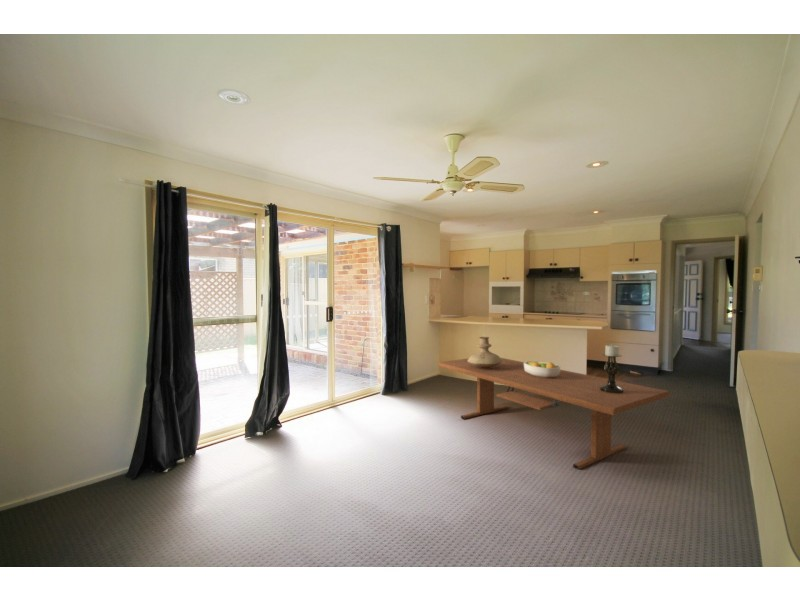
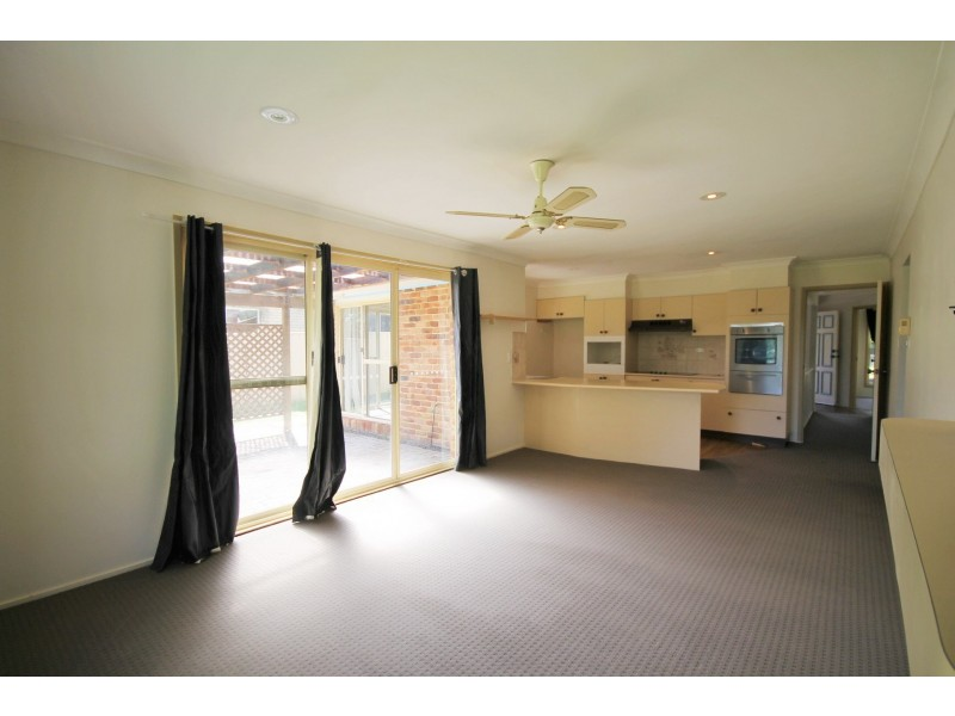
- fruit bowl [524,360,562,378]
- vase [468,336,503,368]
- candle holder [600,343,623,394]
- table [437,357,671,470]
